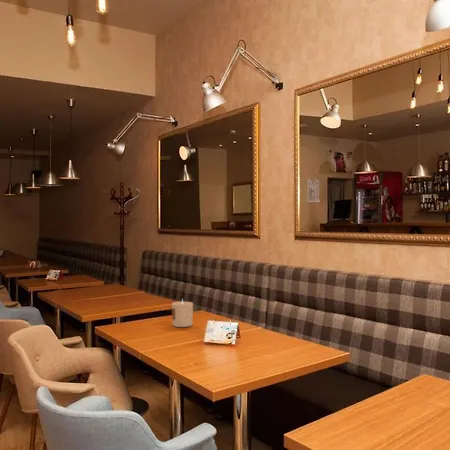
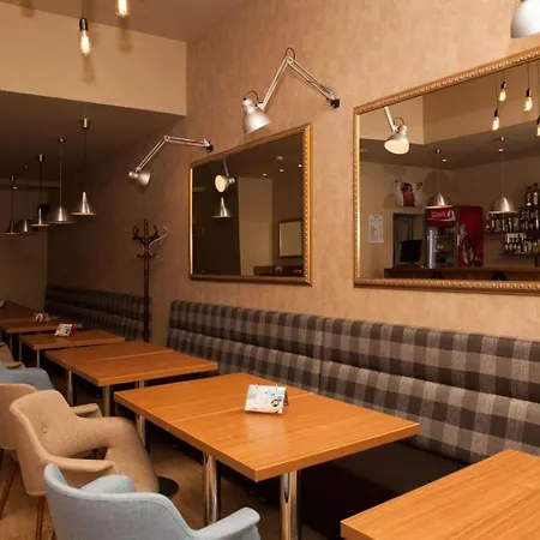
- candle [171,298,194,328]
